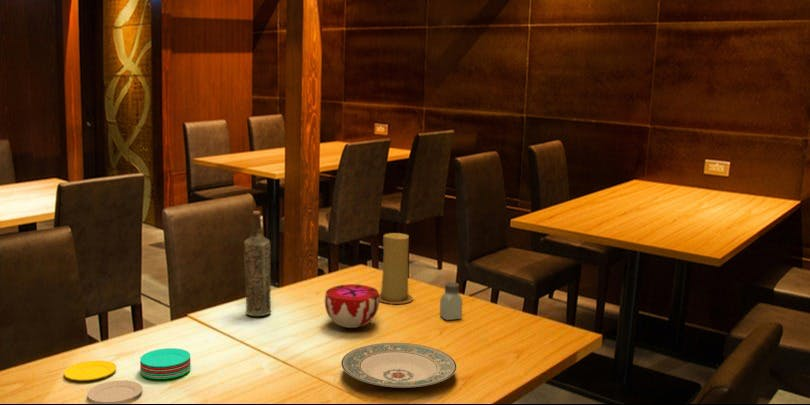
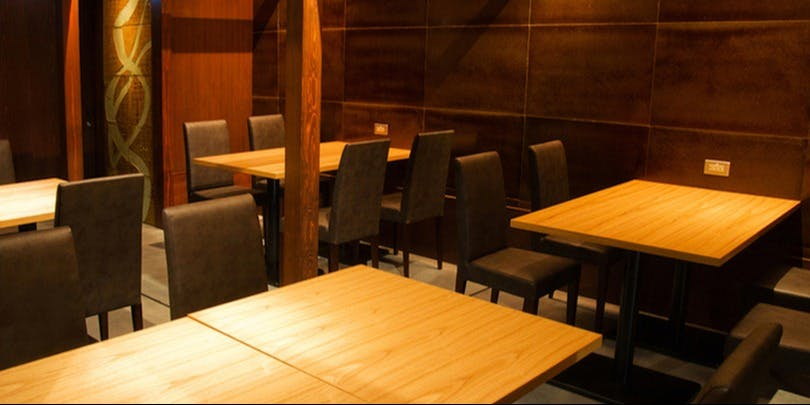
- decorative bowl [324,283,380,329]
- plate [63,347,192,404]
- bottle [243,210,272,317]
- saltshaker [439,281,463,321]
- candle [379,232,414,305]
- plate [340,342,458,389]
